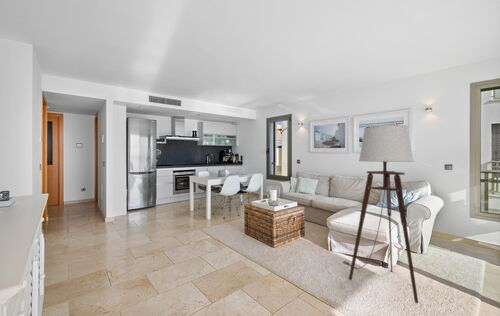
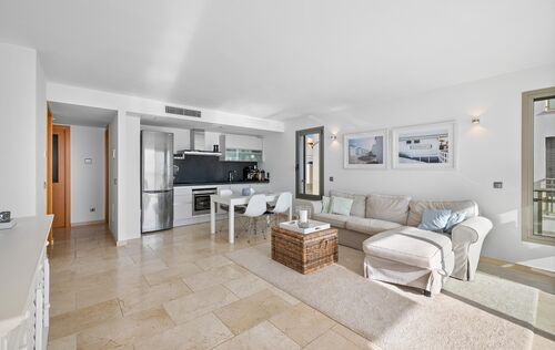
- floor lamp [342,124,419,304]
